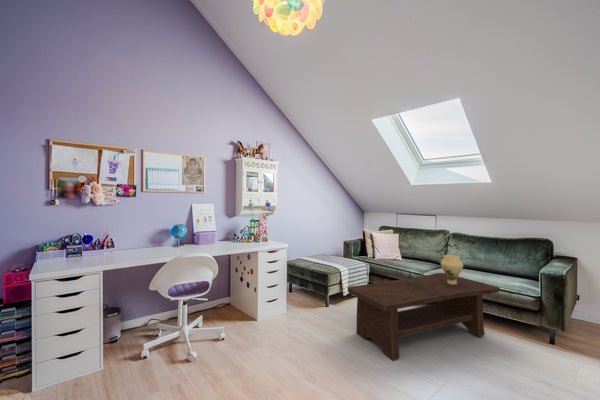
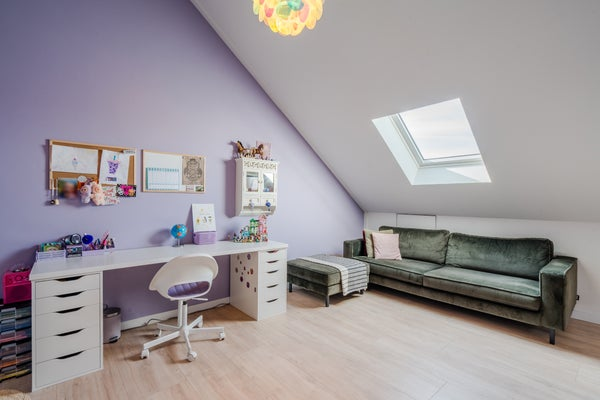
- vase [440,254,464,285]
- coffee table [347,272,501,362]
